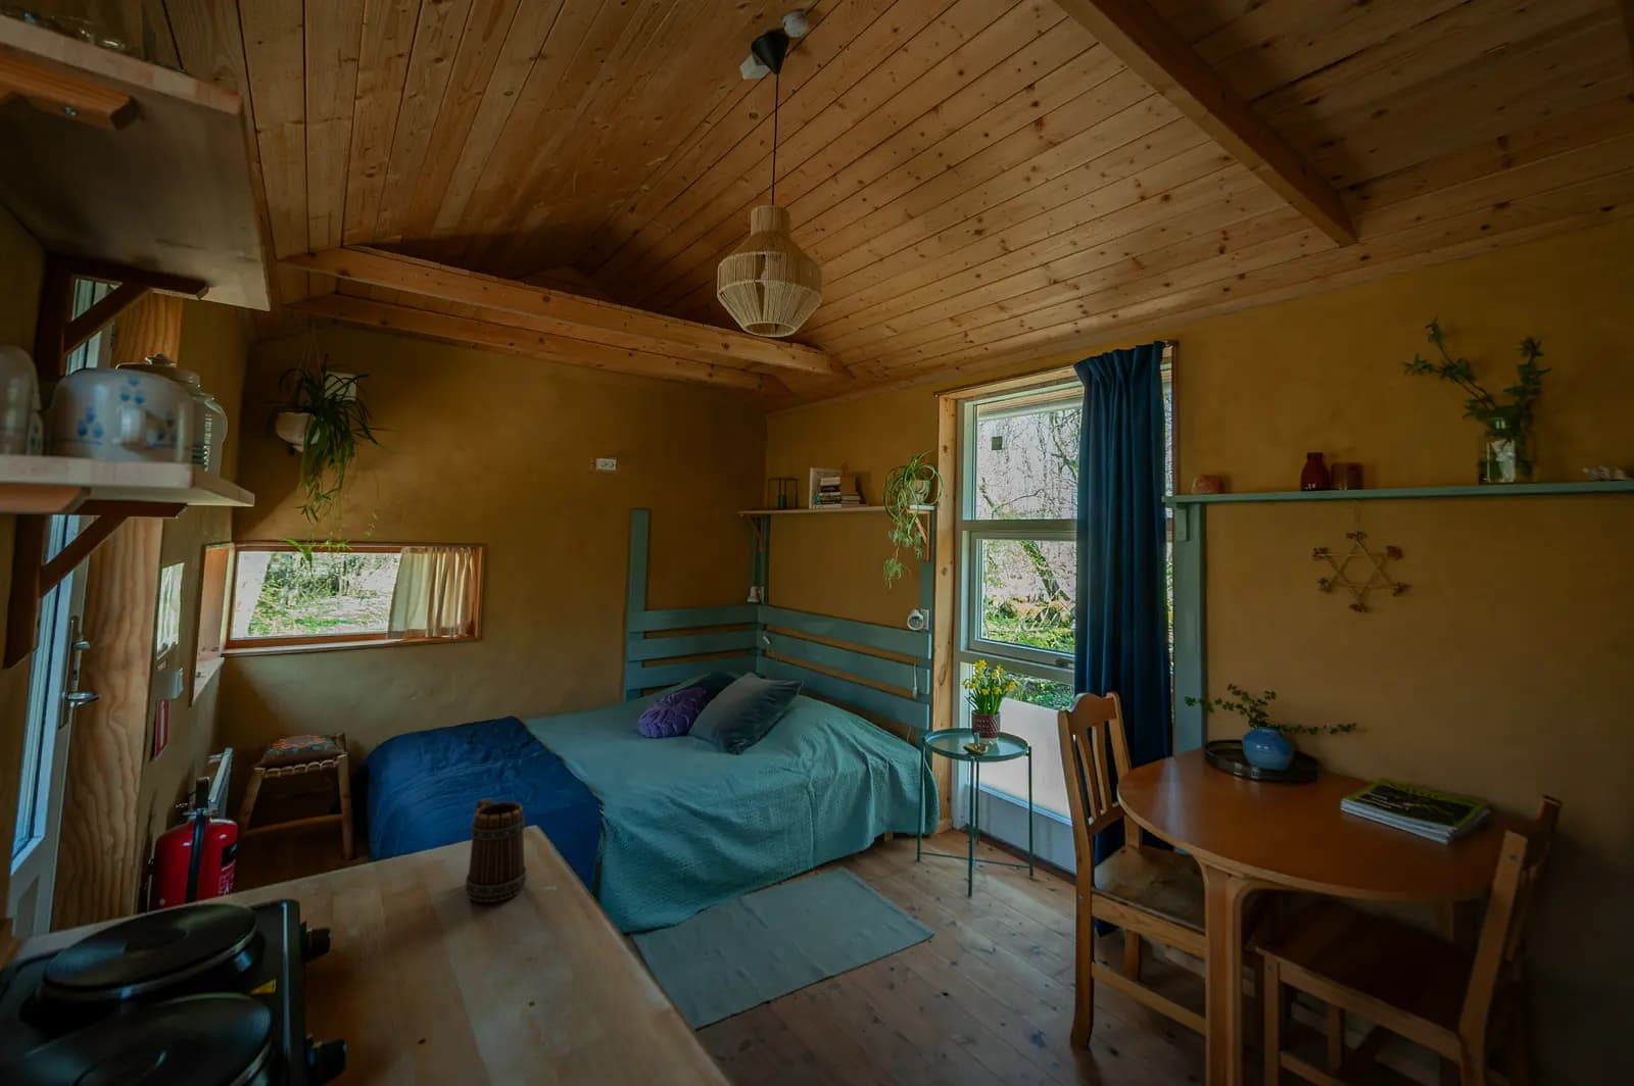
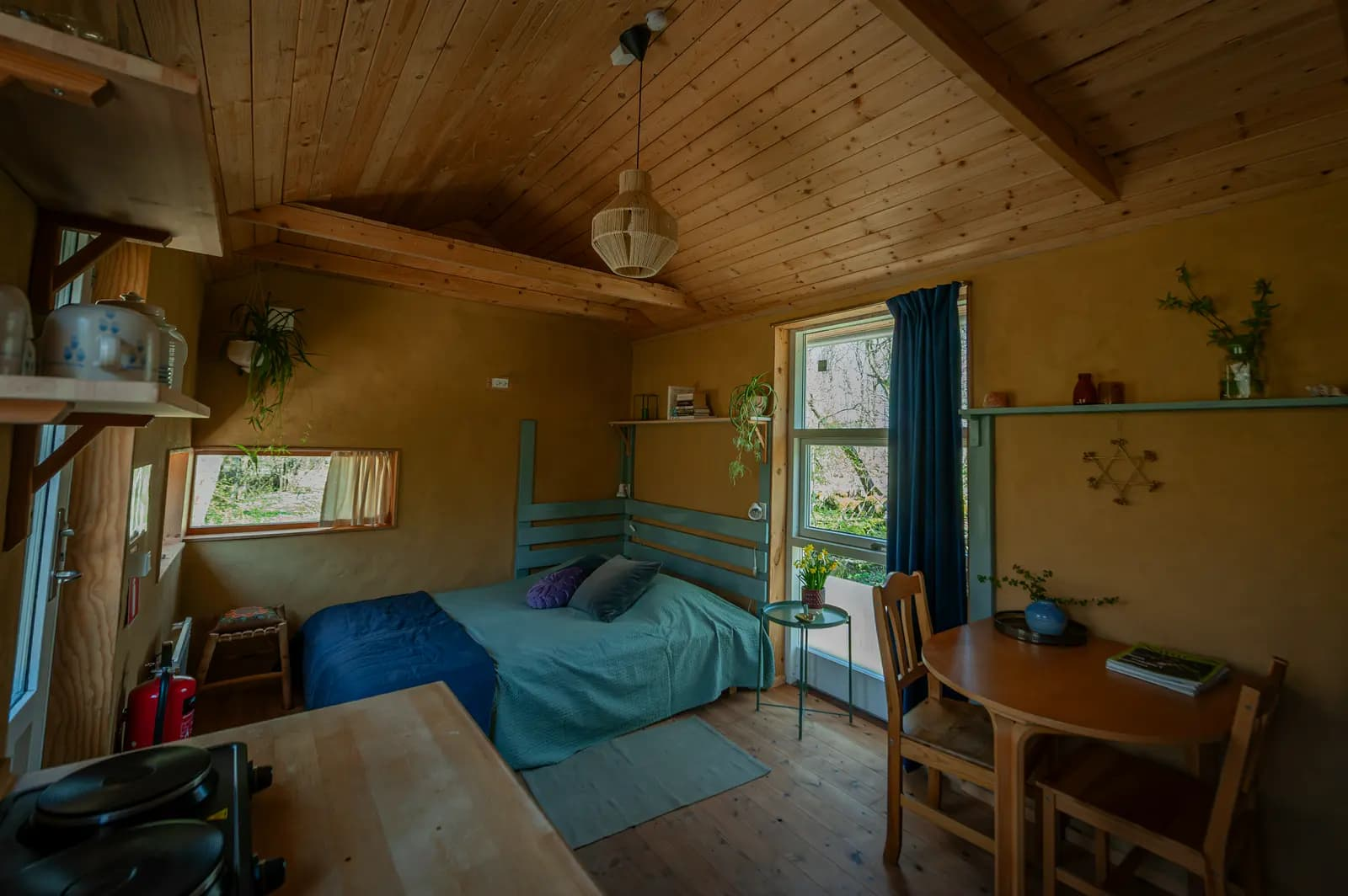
- mug [463,798,529,903]
